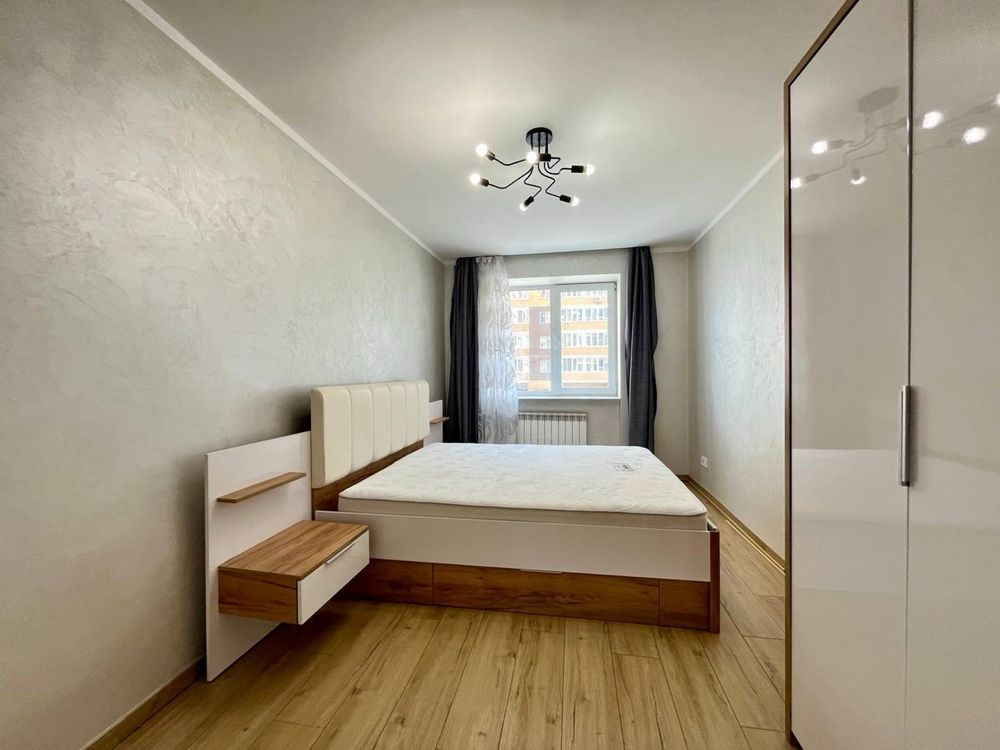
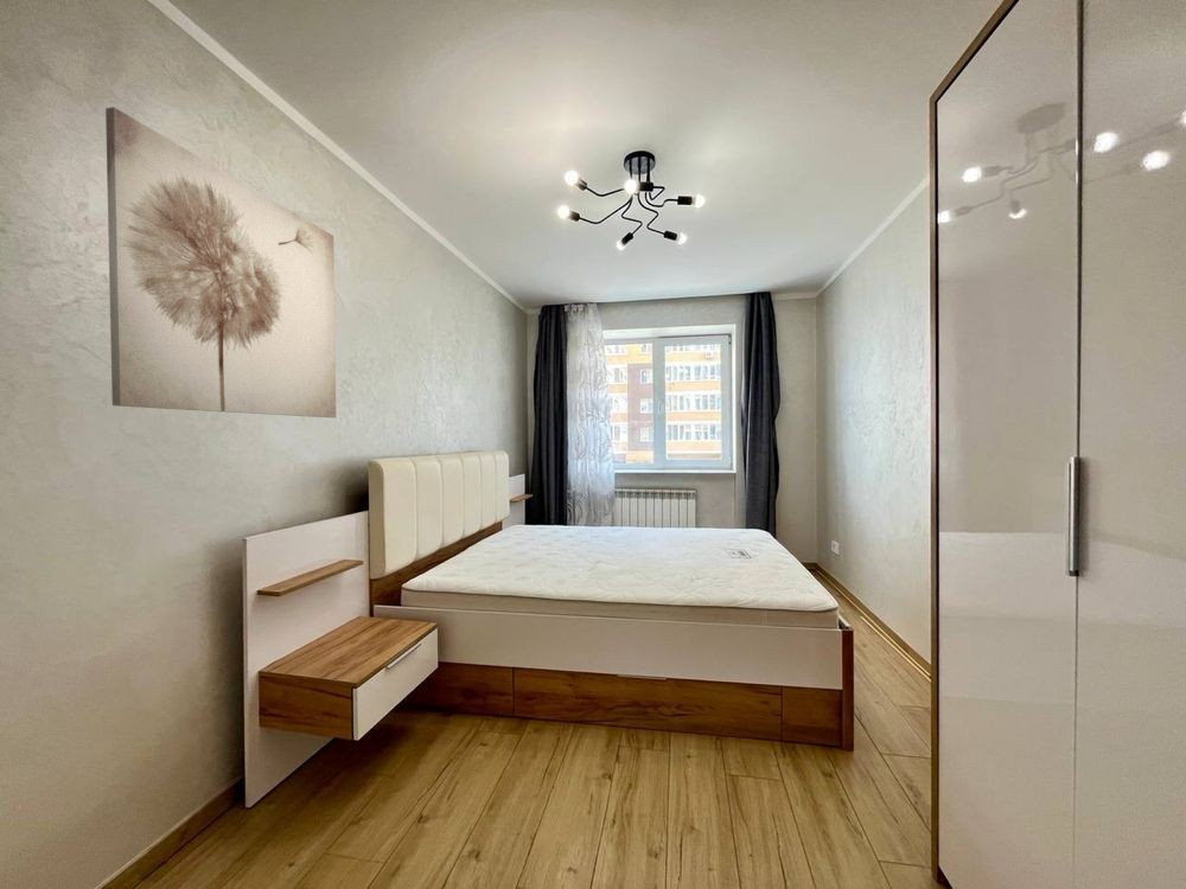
+ wall art [104,105,337,418]
